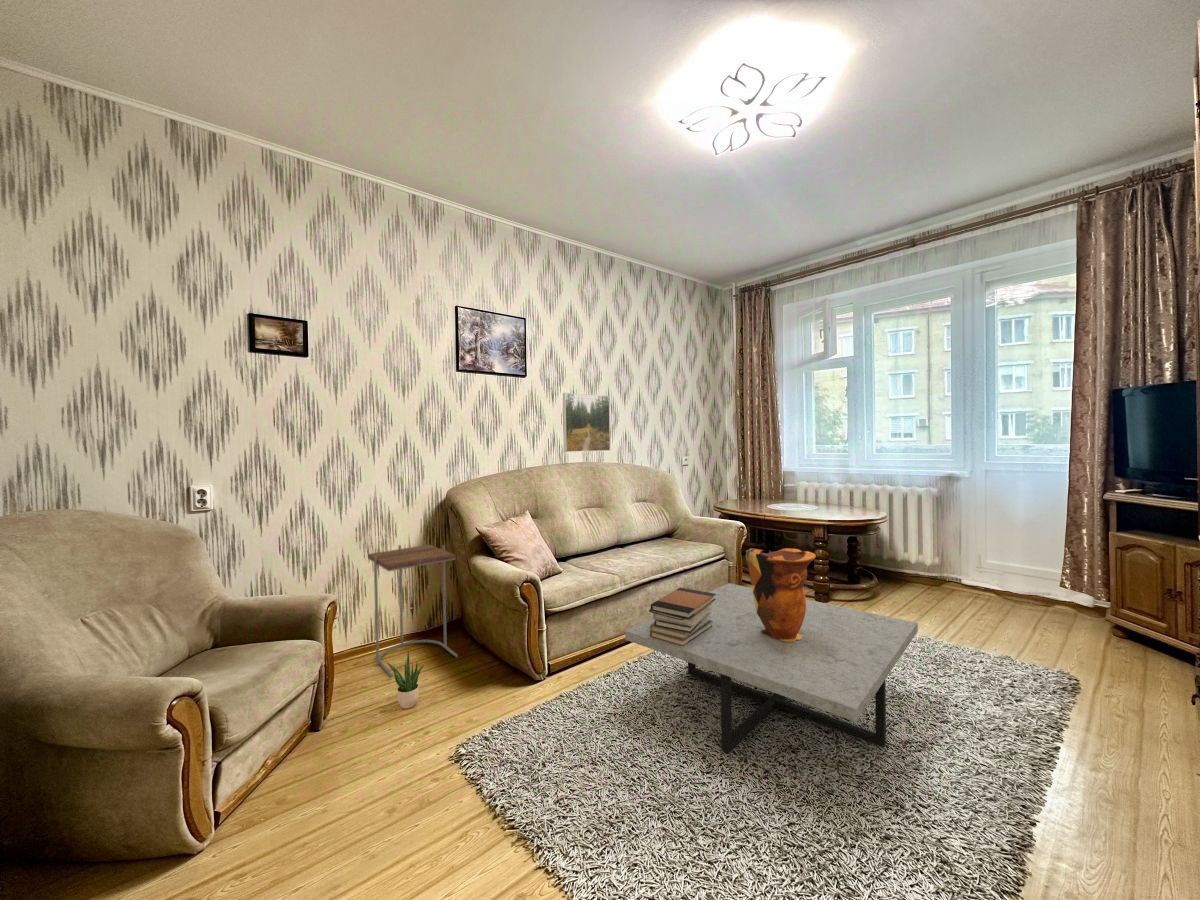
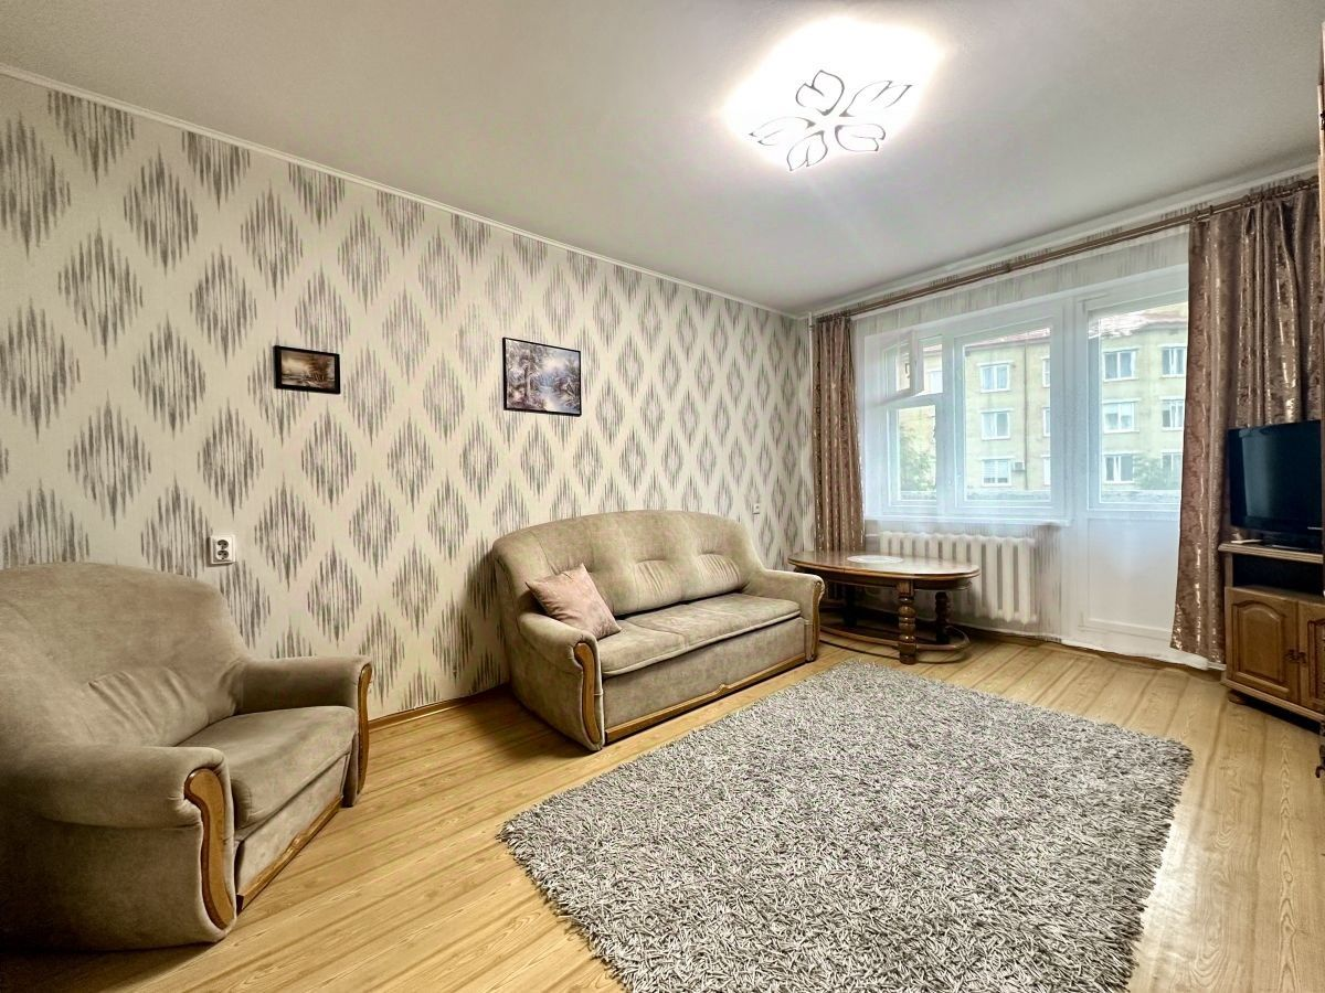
- coffee table [624,582,919,754]
- book stack [648,587,716,646]
- decorative vase [745,547,817,642]
- potted plant [384,648,428,710]
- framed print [562,392,611,453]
- side table [367,544,459,679]
